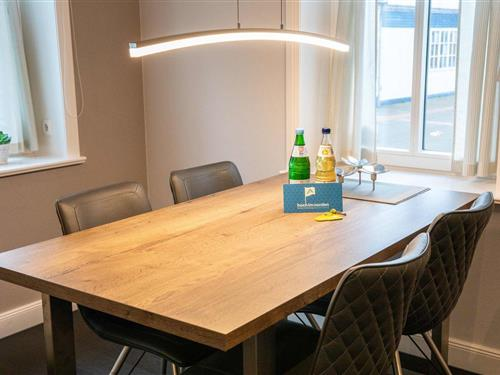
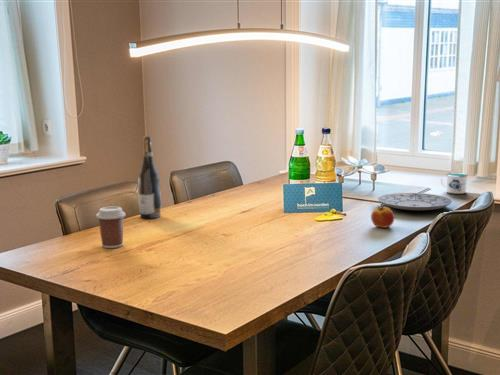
+ plate [377,192,453,212]
+ coffee cup [95,206,127,249]
+ mug [440,172,469,195]
+ wine bottle [137,135,162,219]
+ apple [370,203,395,229]
